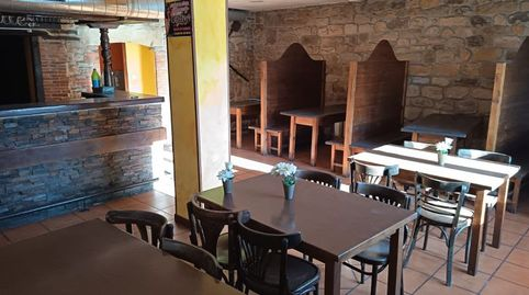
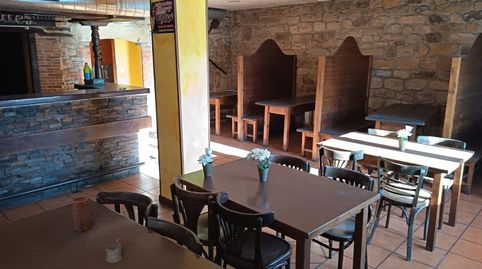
+ tea glass holder [105,237,123,264]
+ candle [71,196,92,233]
